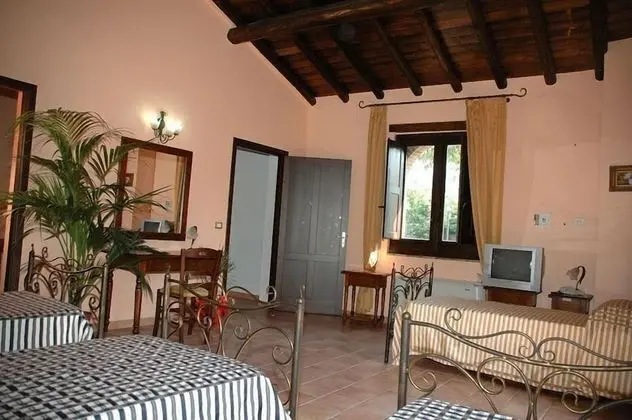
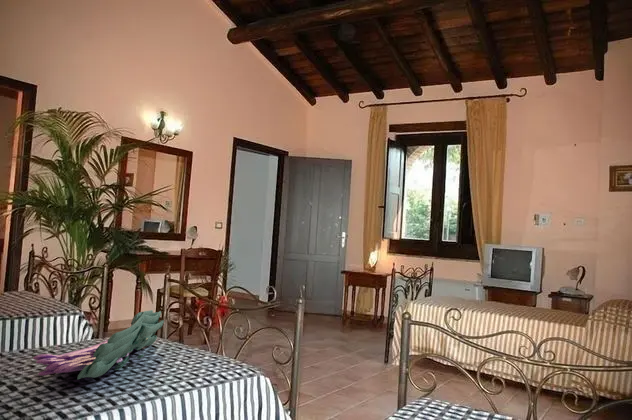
+ towel [32,309,165,380]
